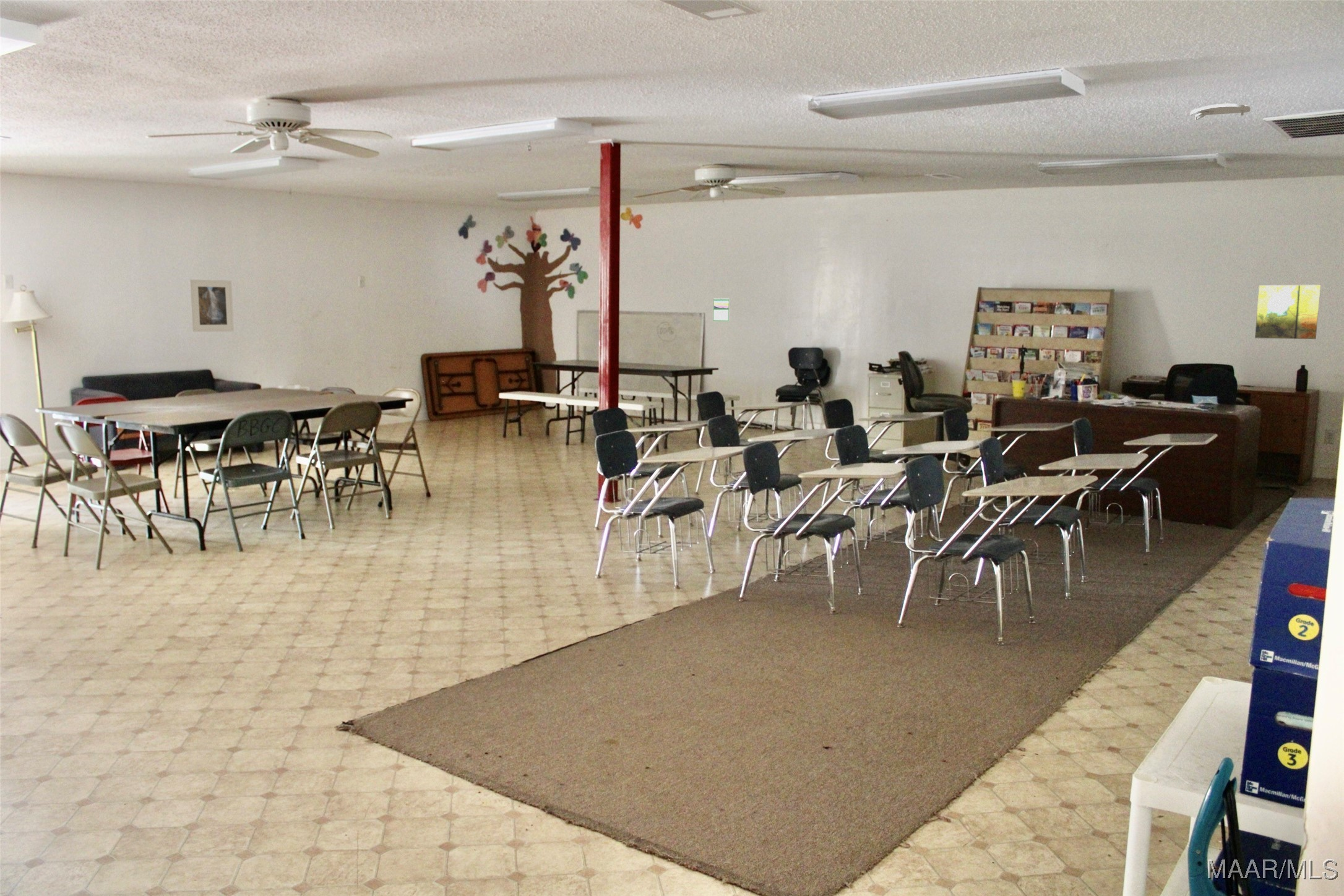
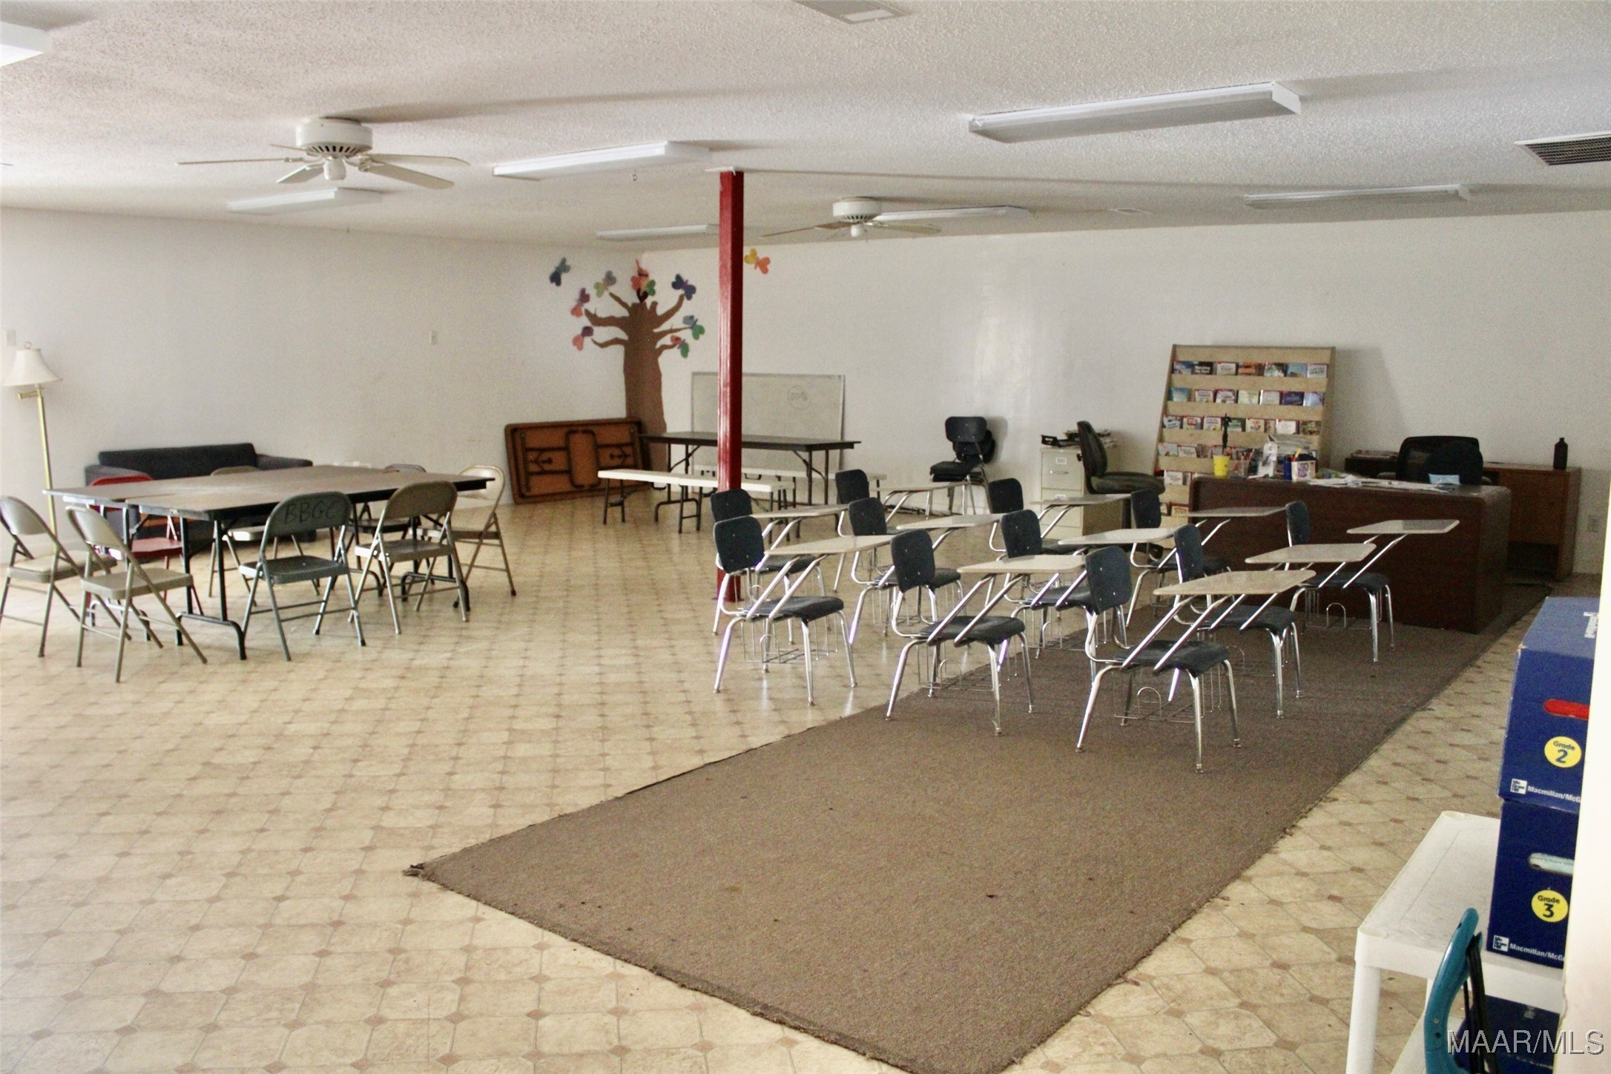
- map [1254,284,1321,340]
- calendar [713,298,730,322]
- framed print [190,279,235,332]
- smoke detector [1189,103,1251,121]
